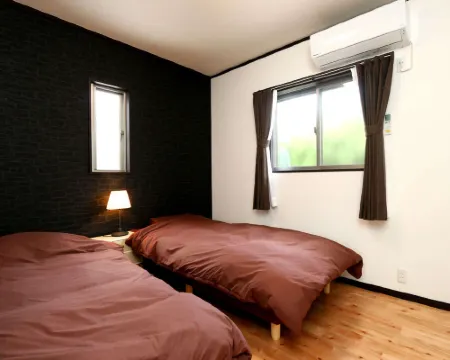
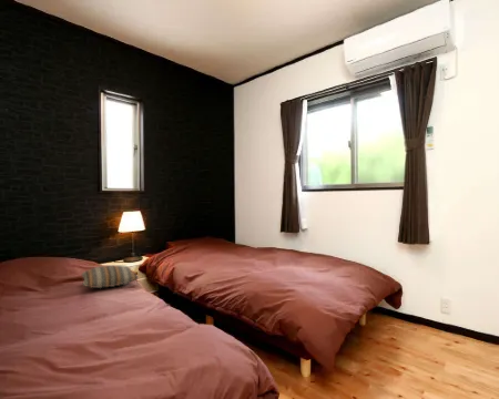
+ pillow [80,264,140,289]
